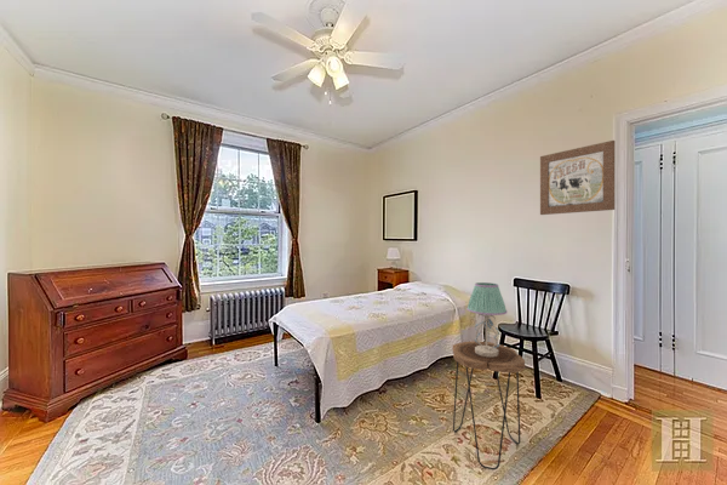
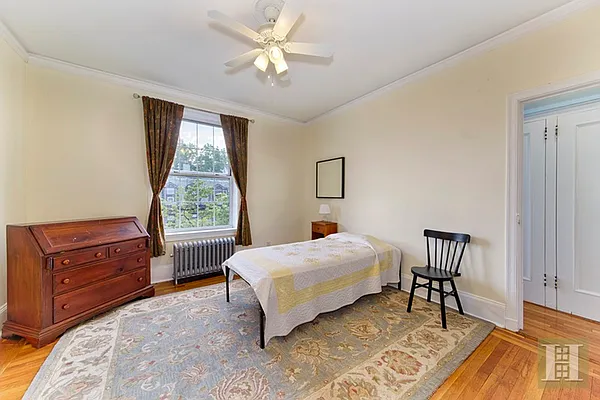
- wall art [539,139,616,216]
- table lamp [465,281,508,356]
- side table [452,340,526,470]
